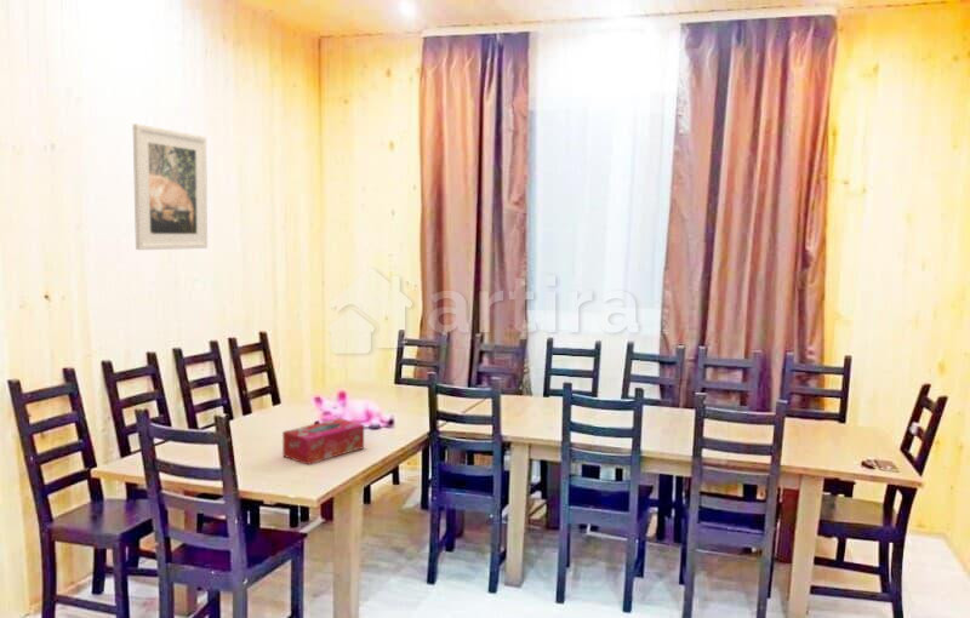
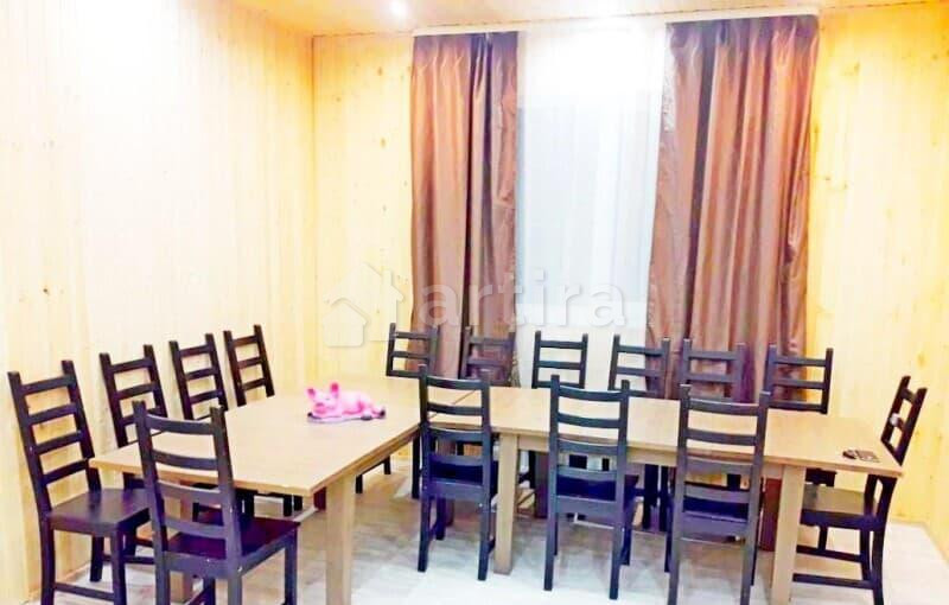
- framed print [132,122,209,251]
- tissue box [281,417,365,465]
